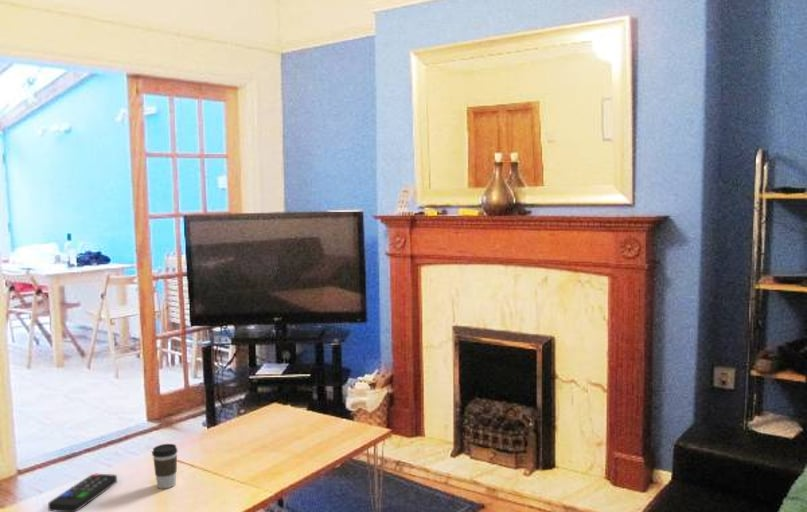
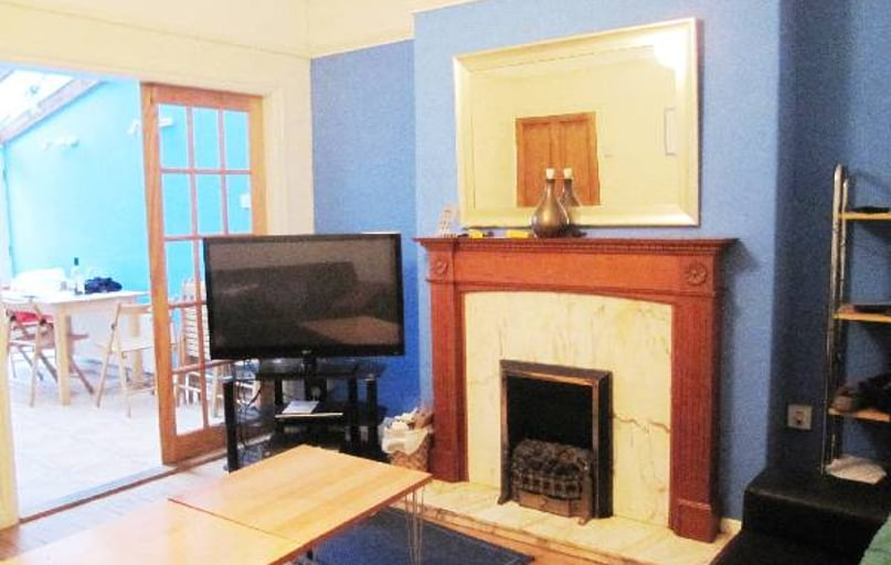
- remote control [47,473,118,512]
- coffee cup [151,443,178,490]
